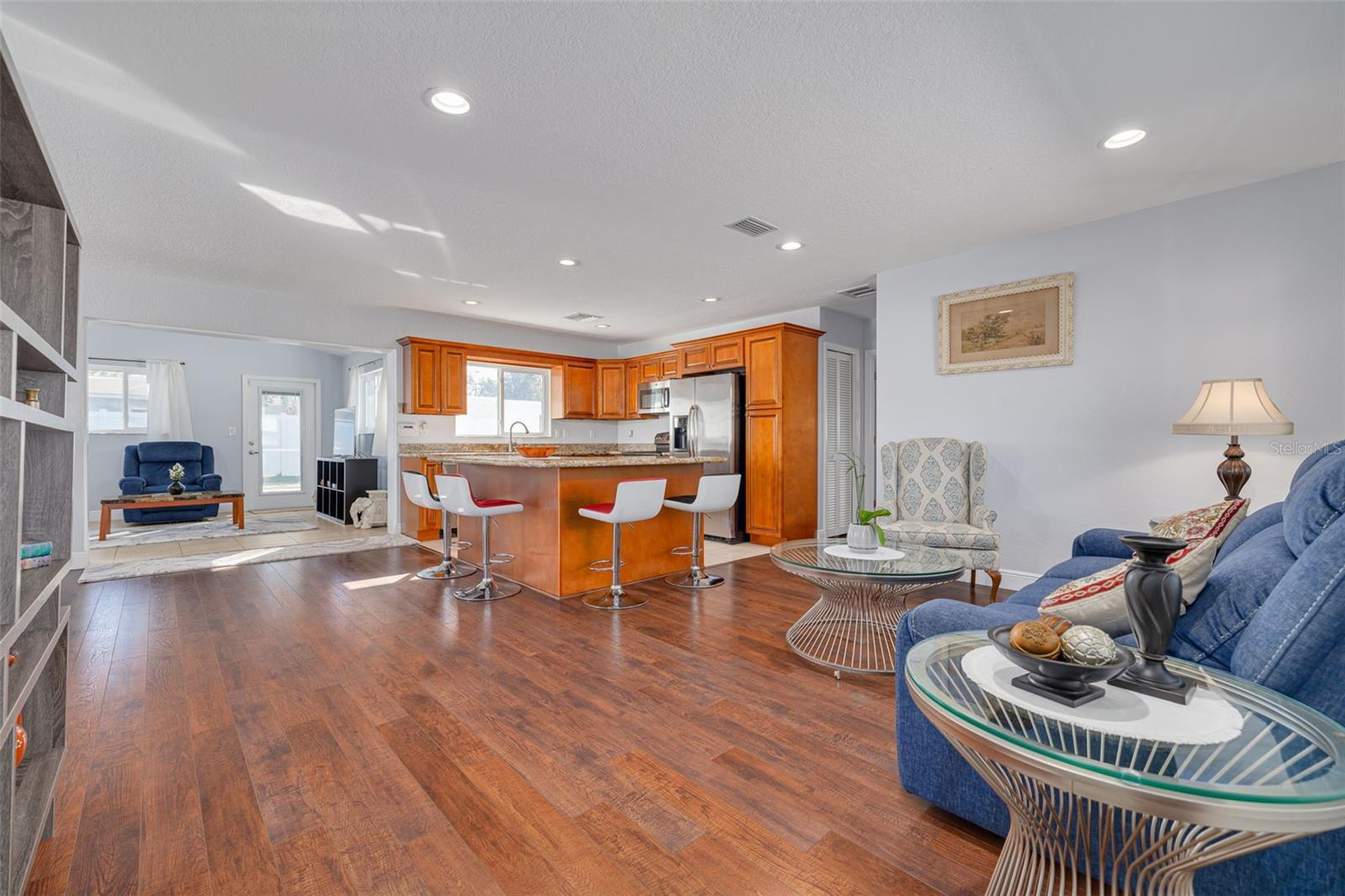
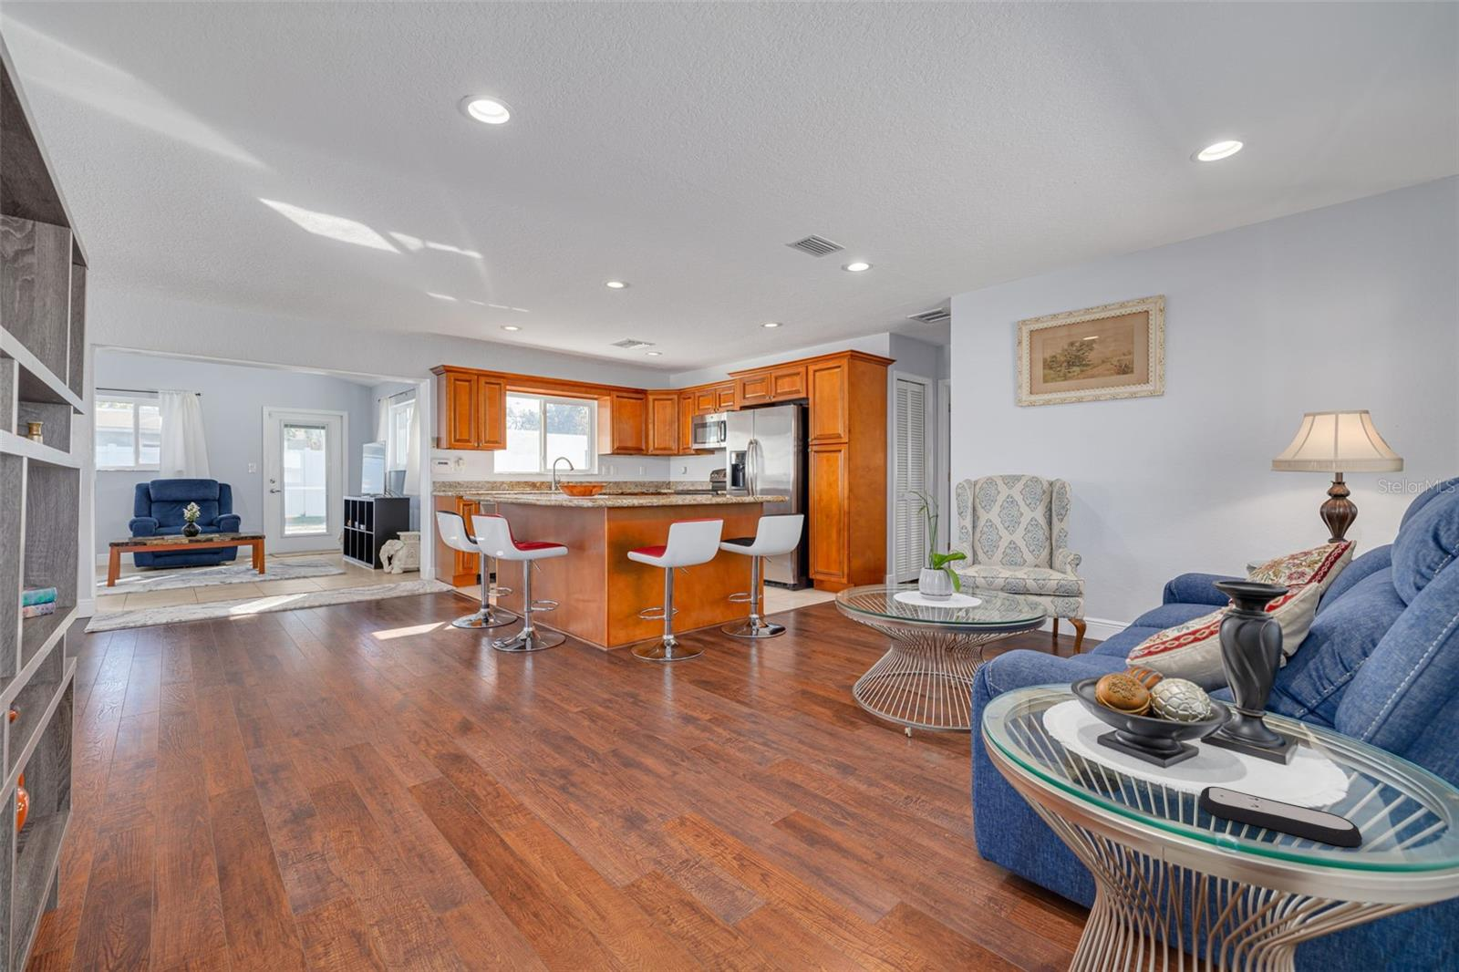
+ remote control [1199,785,1364,847]
